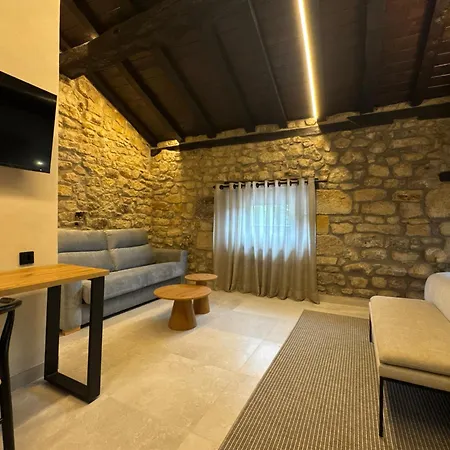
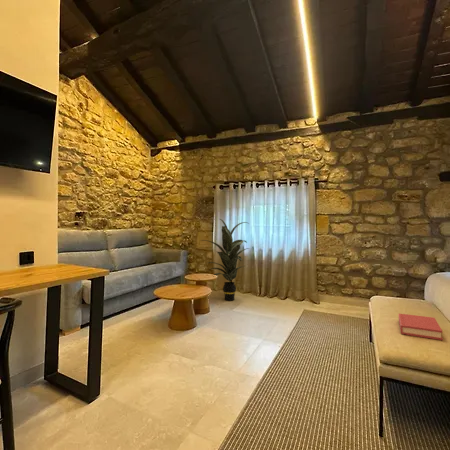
+ indoor plant [200,218,250,301]
+ hardback book [397,313,444,341]
